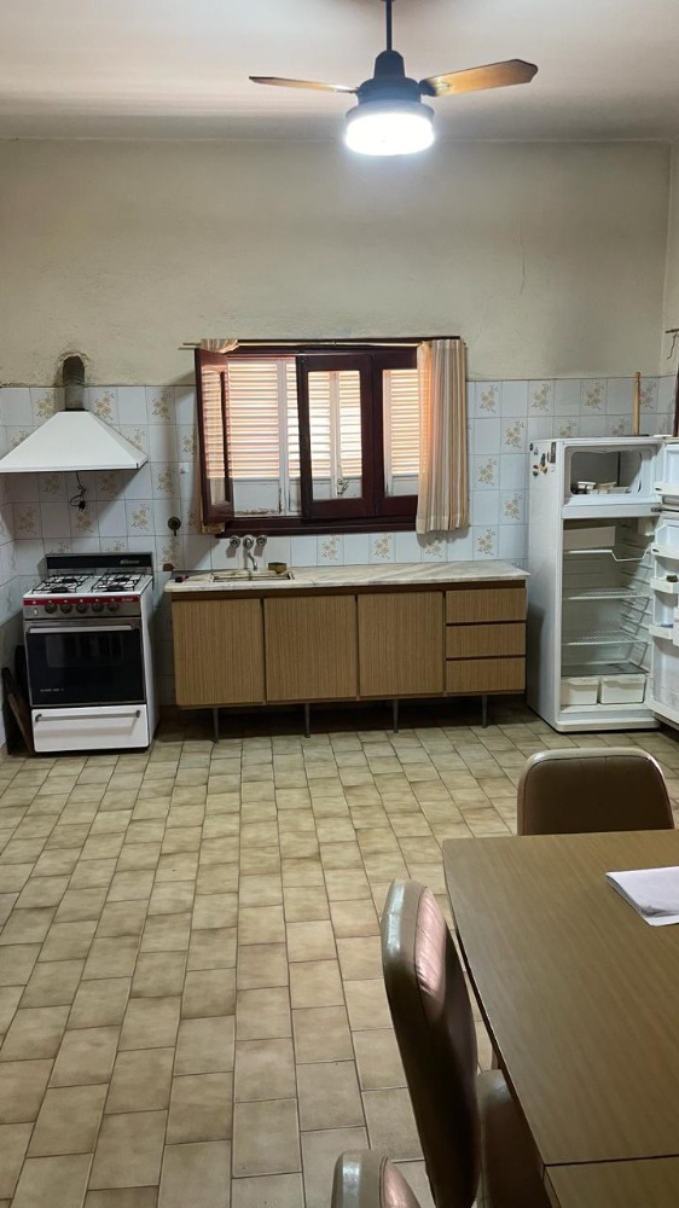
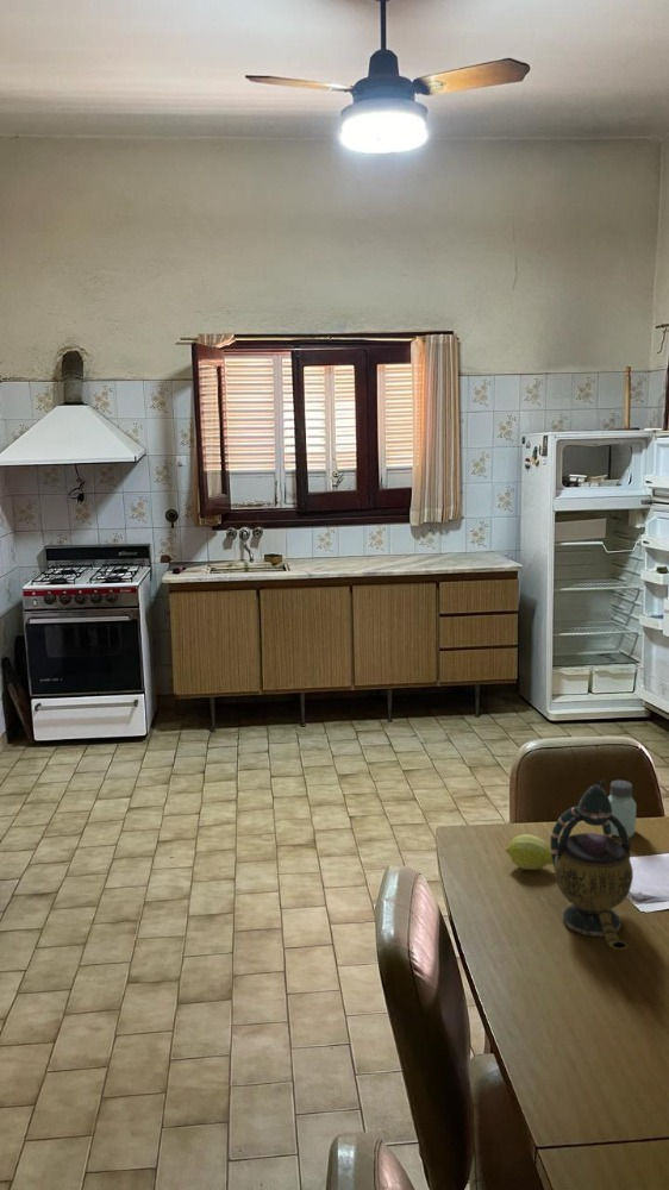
+ teapot [549,778,634,951]
+ saltshaker [608,779,638,839]
+ fruit [505,833,554,871]
